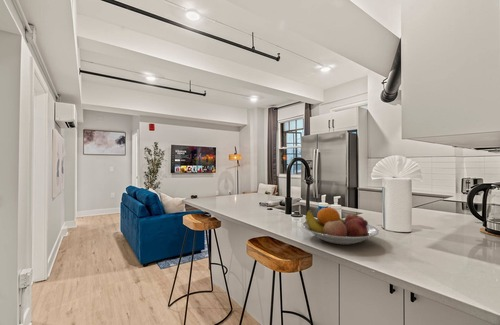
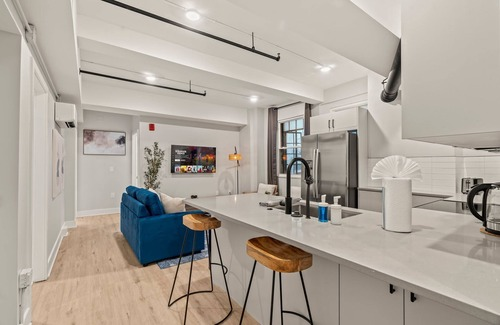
- fruit bowl [301,207,380,246]
